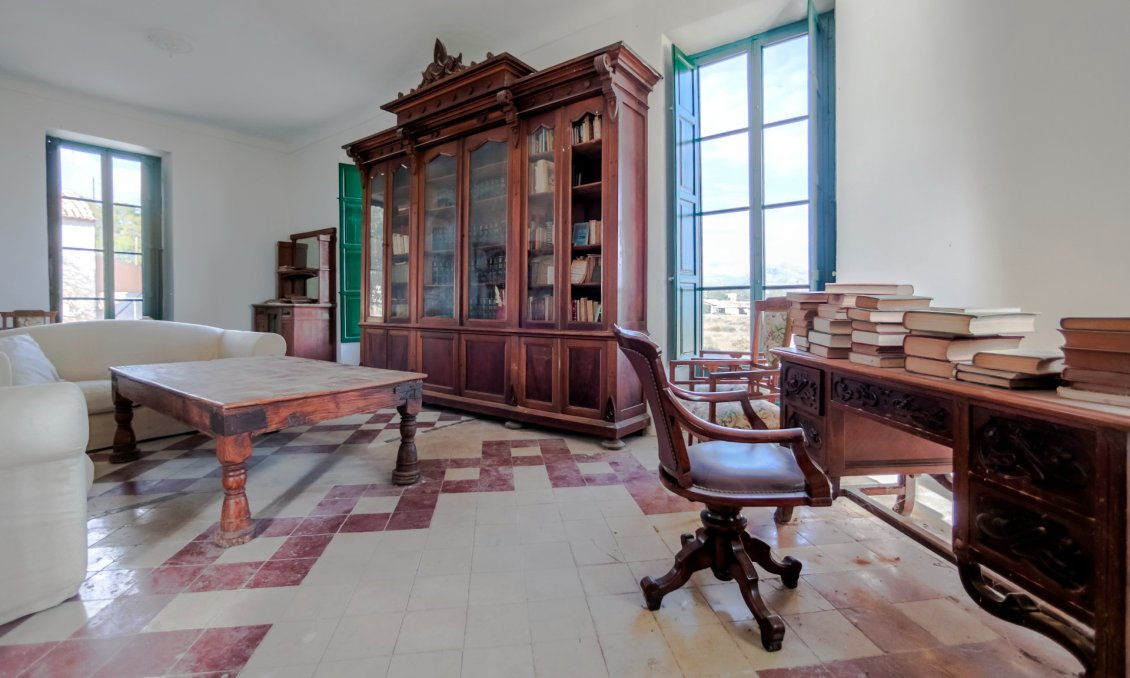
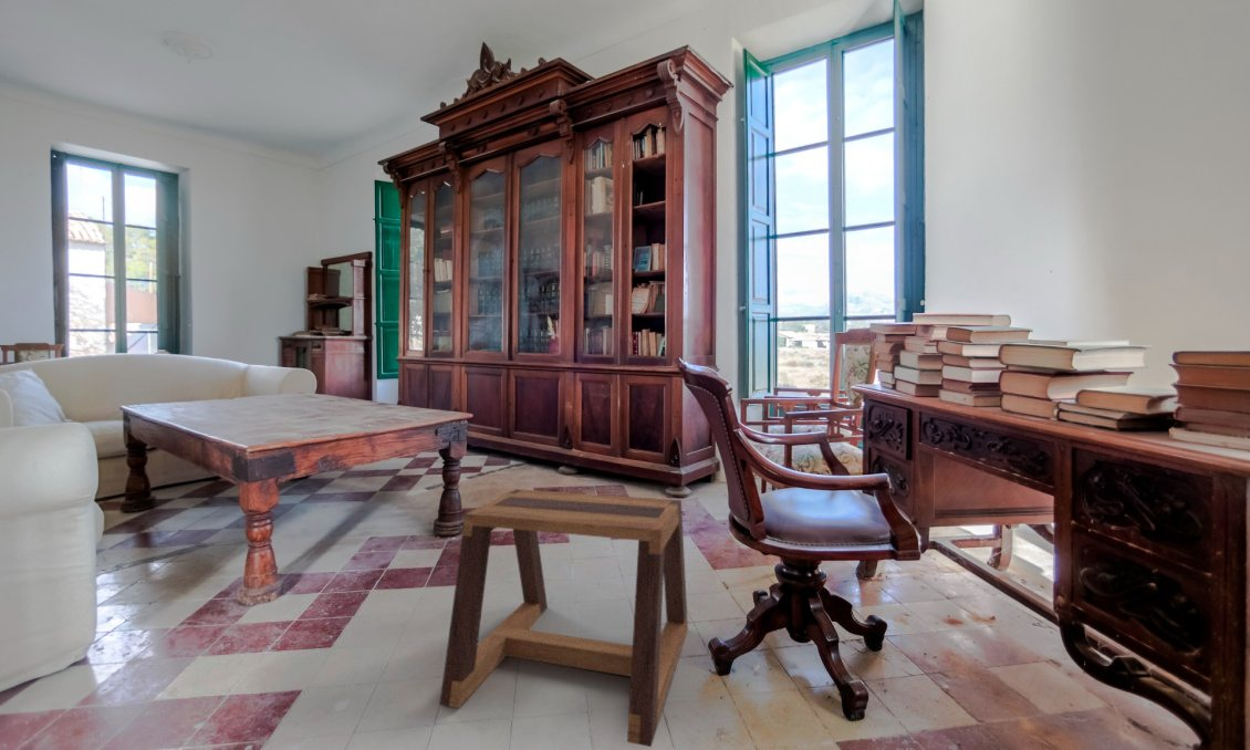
+ stool [439,488,689,748]
